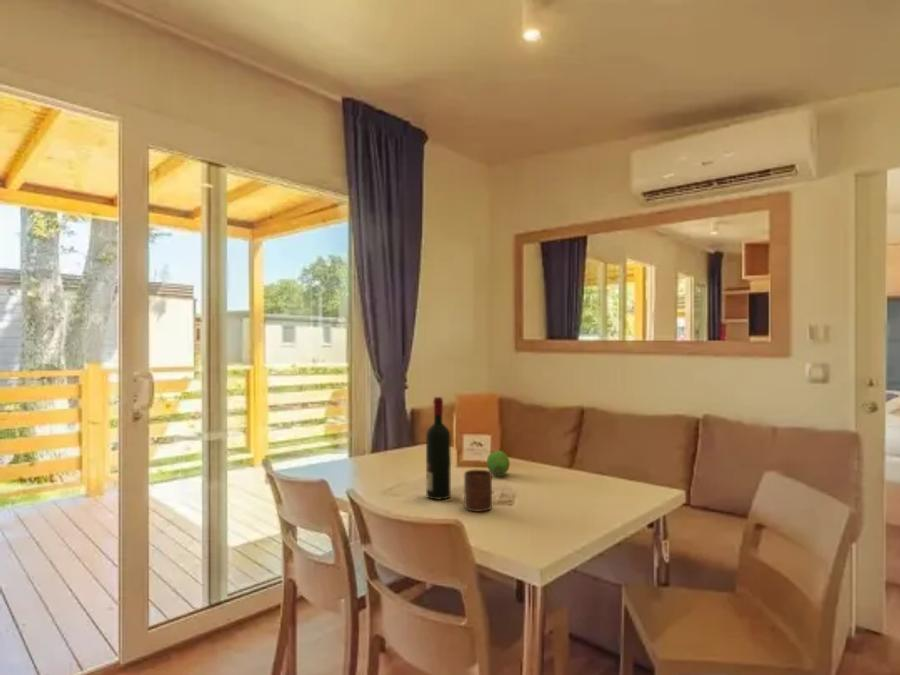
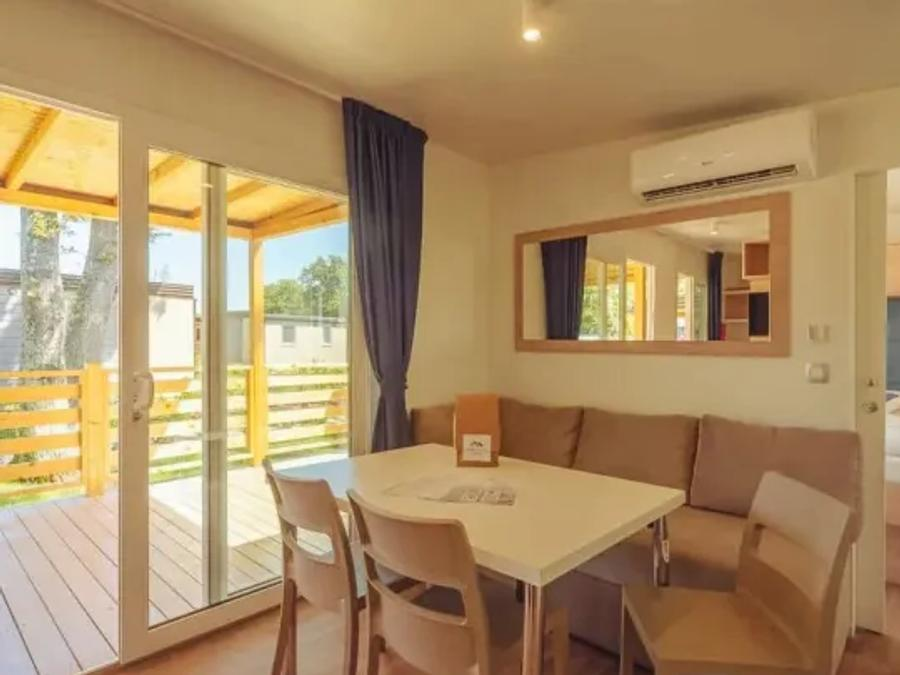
- cup [463,469,493,512]
- fruit [486,450,511,477]
- alcohol [425,396,452,500]
